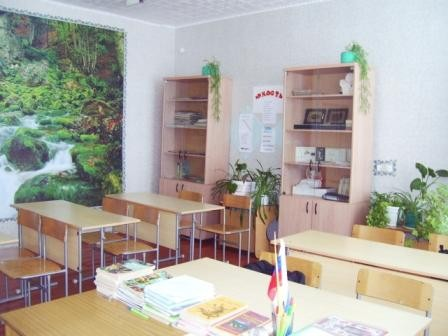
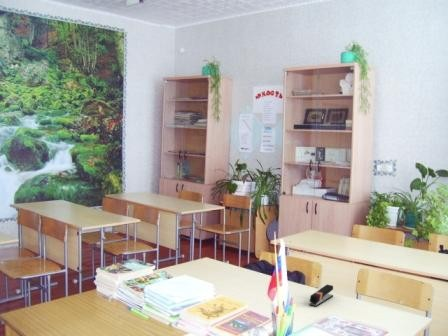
+ stapler [308,284,334,308]
